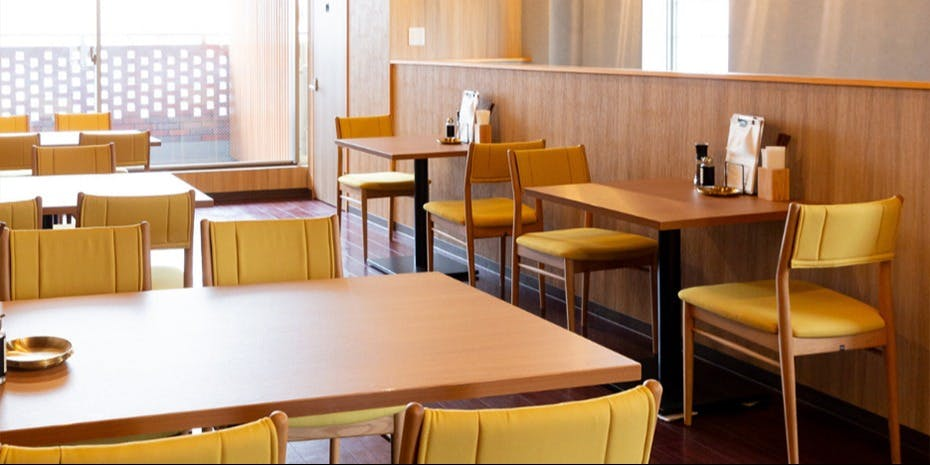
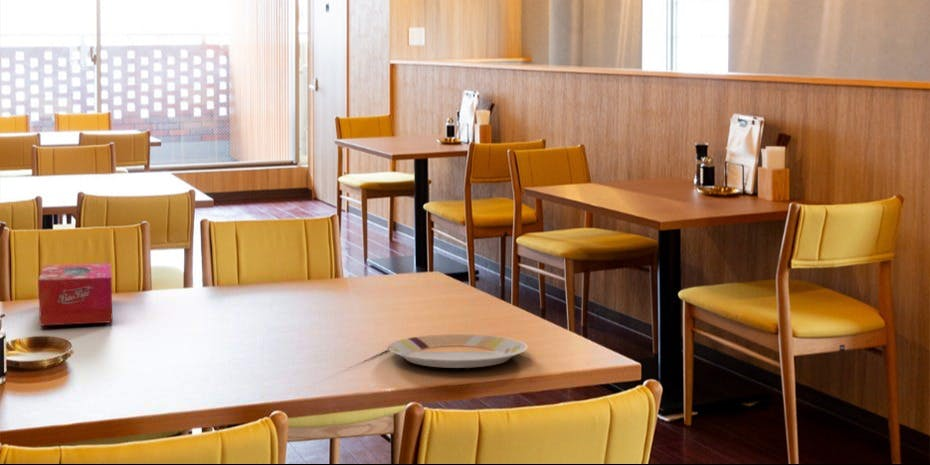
+ plate [387,333,529,369]
+ tissue box [37,262,114,327]
